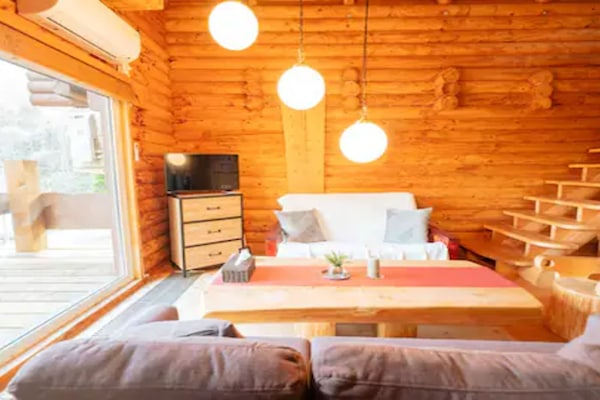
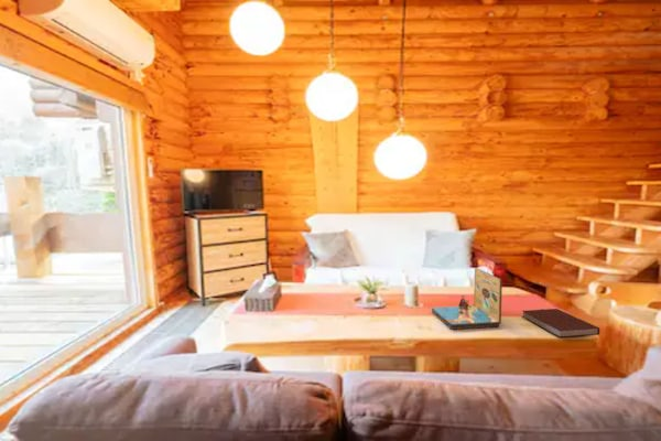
+ notebook [521,308,600,338]
+ book [431,267,503,331]
